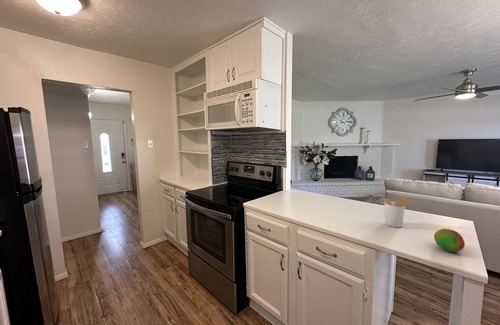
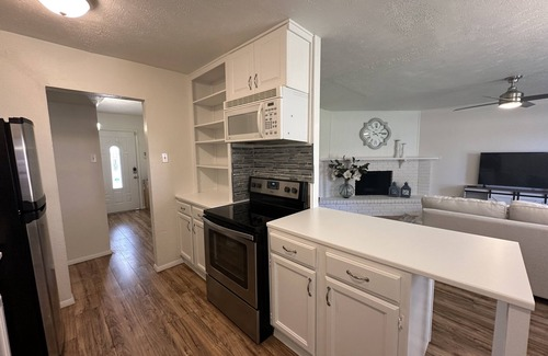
- fruit [433,228,466,253]
- utensil holder [382,193,414,228]
